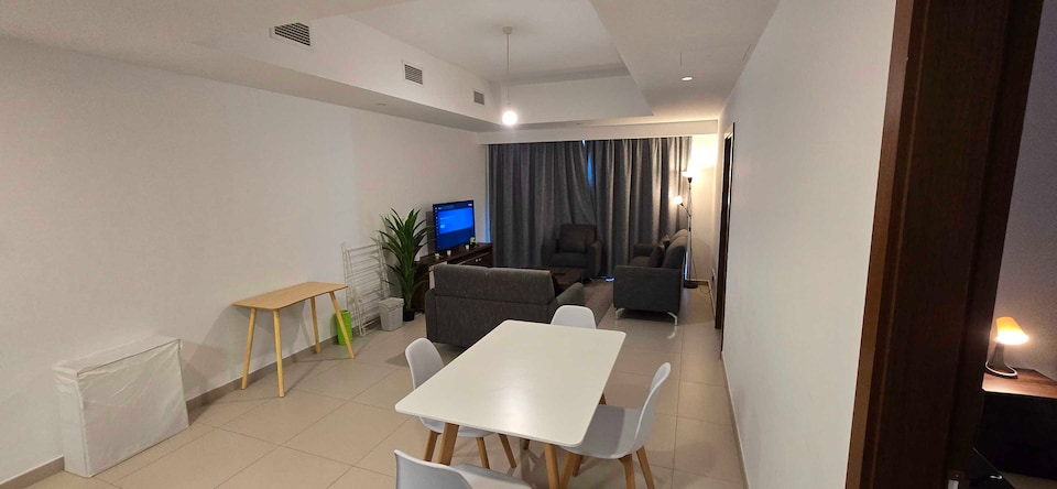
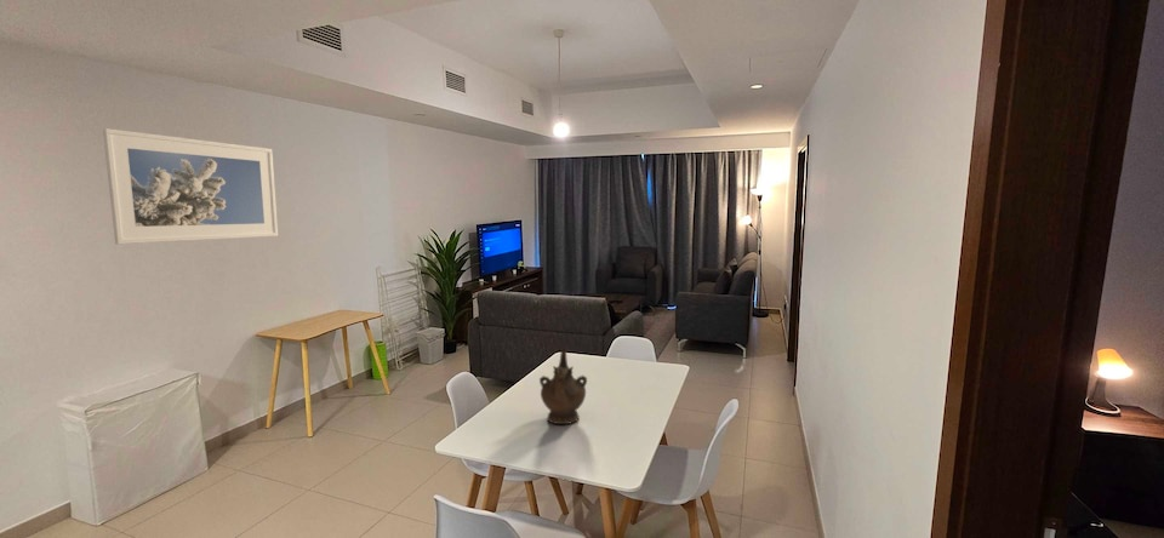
+ ceremonial vessel [538,348,588,425]
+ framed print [102,127,279,245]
